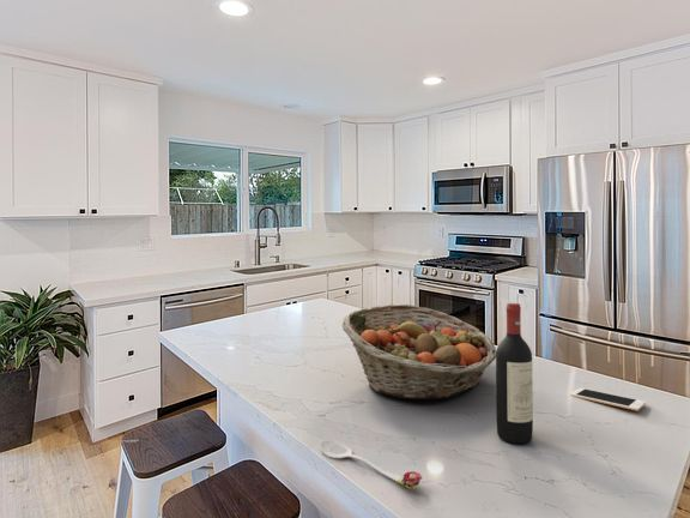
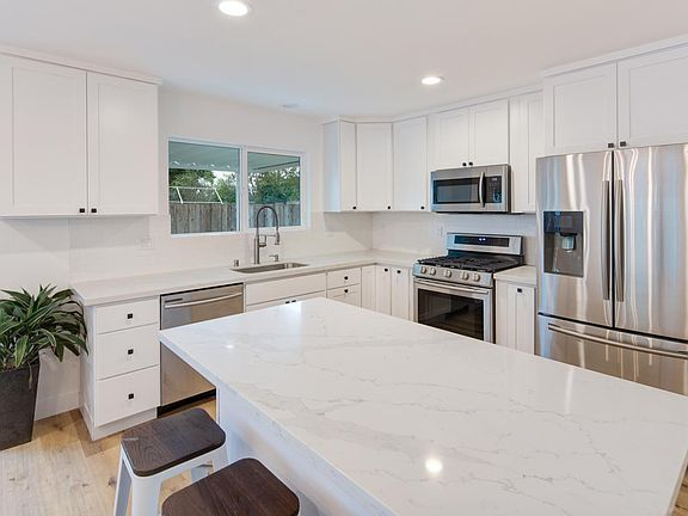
- fruit basket [340,303,497,400]
- wine bottle [495,302,534,445]
- spoon [319,439,423,490]
- cell phone [569,387,647,412]
